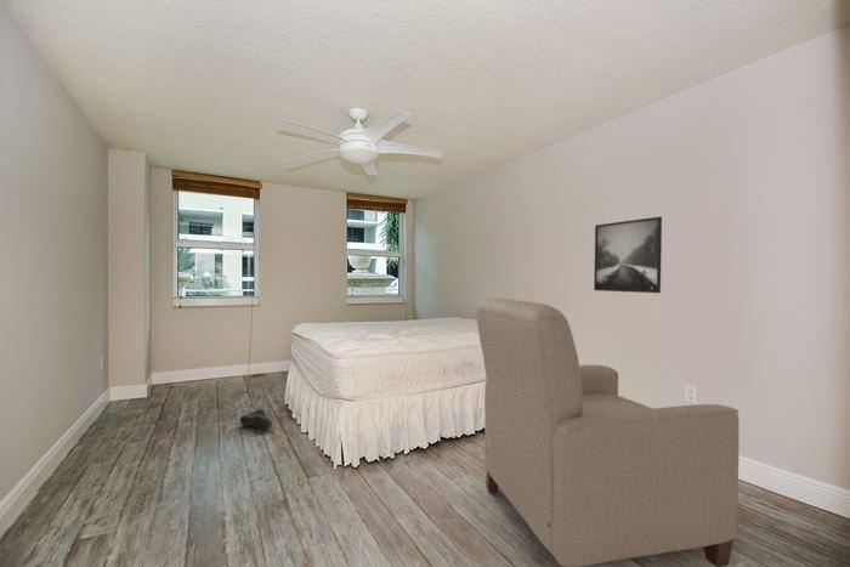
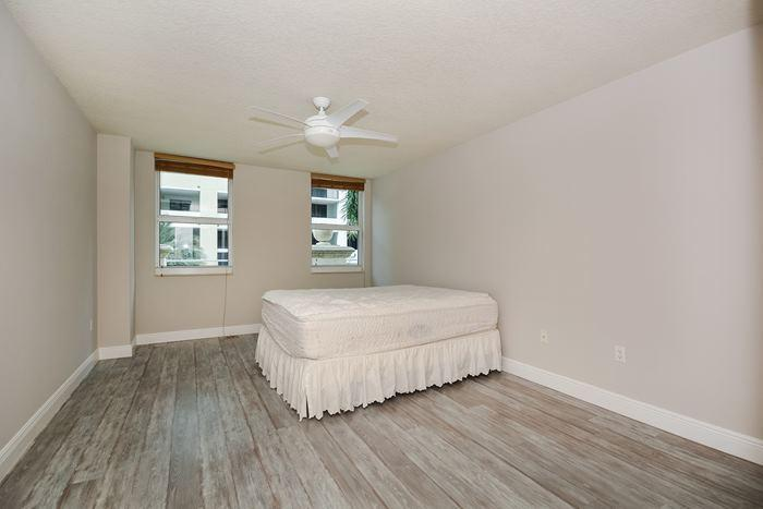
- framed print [593,216,663,294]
- chair [475,297,739,567]
- sneaker [239,408,273,431]
